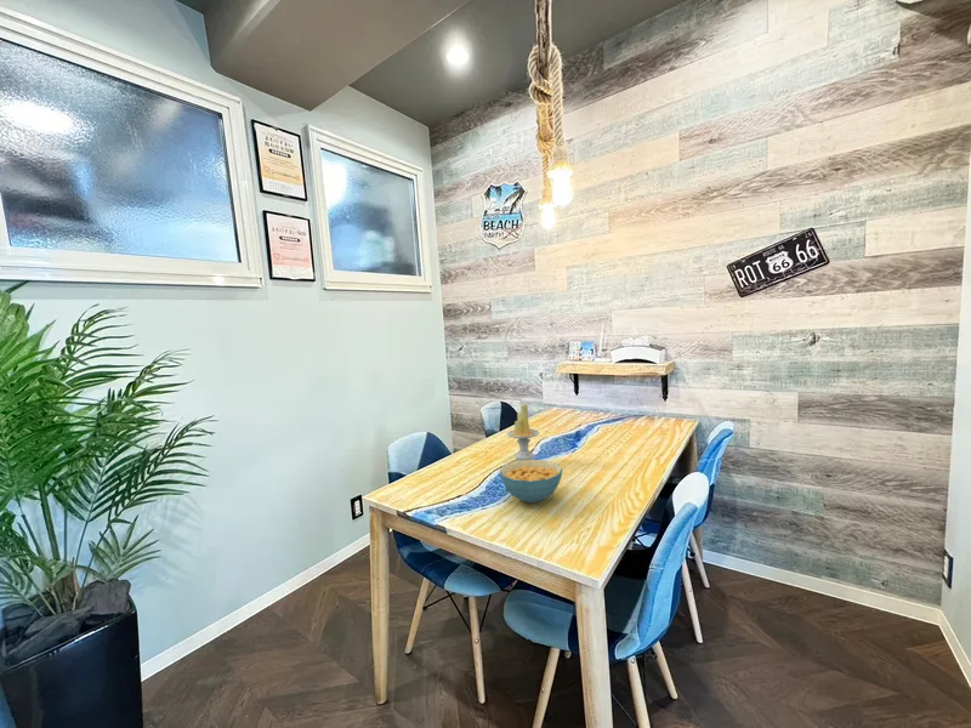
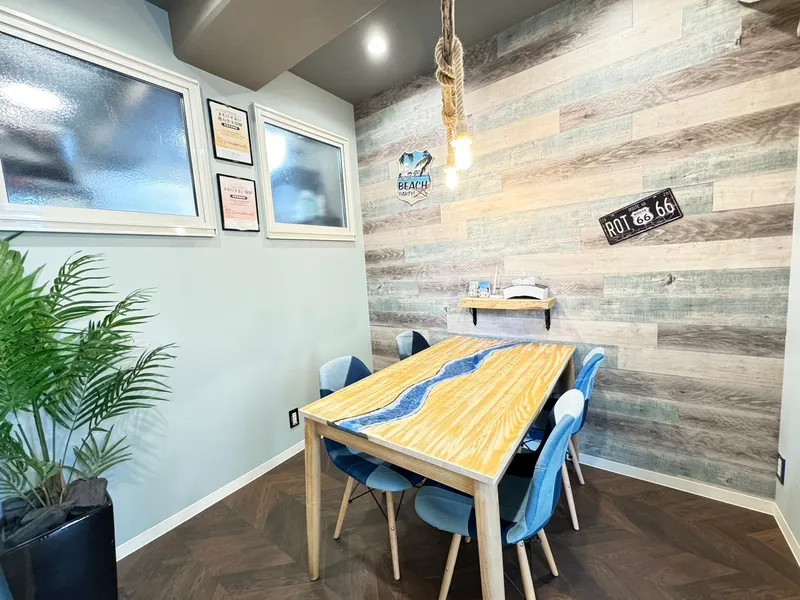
- cereal bowl [499,459,563,504]
- candle [506,403,541,461]
